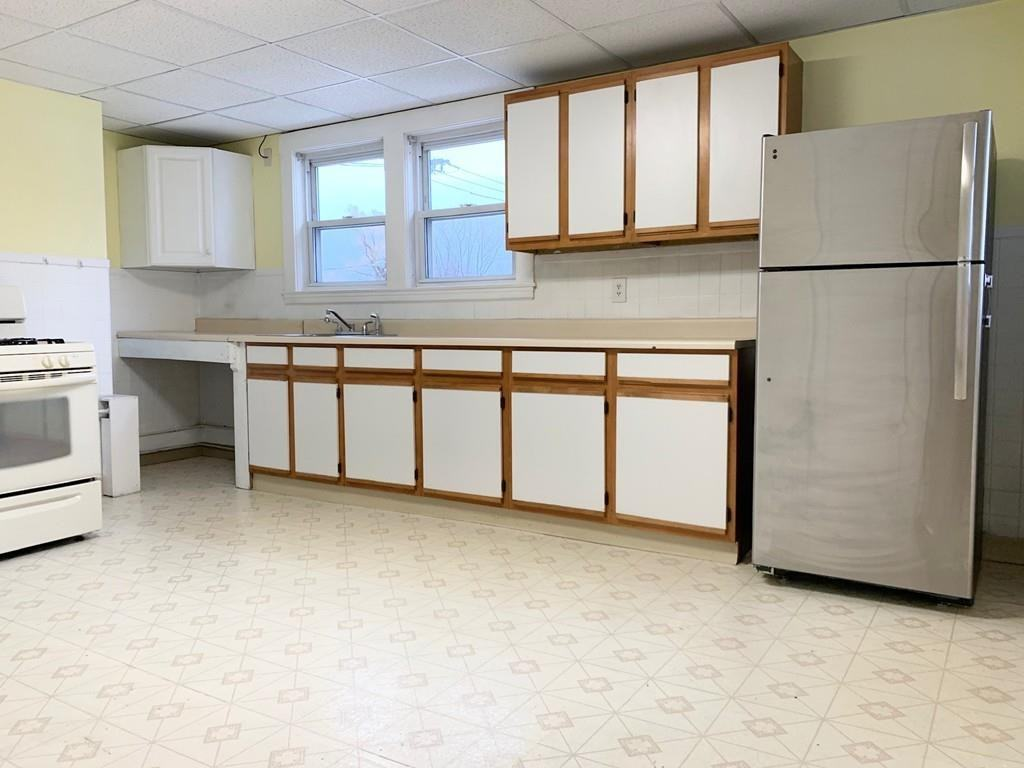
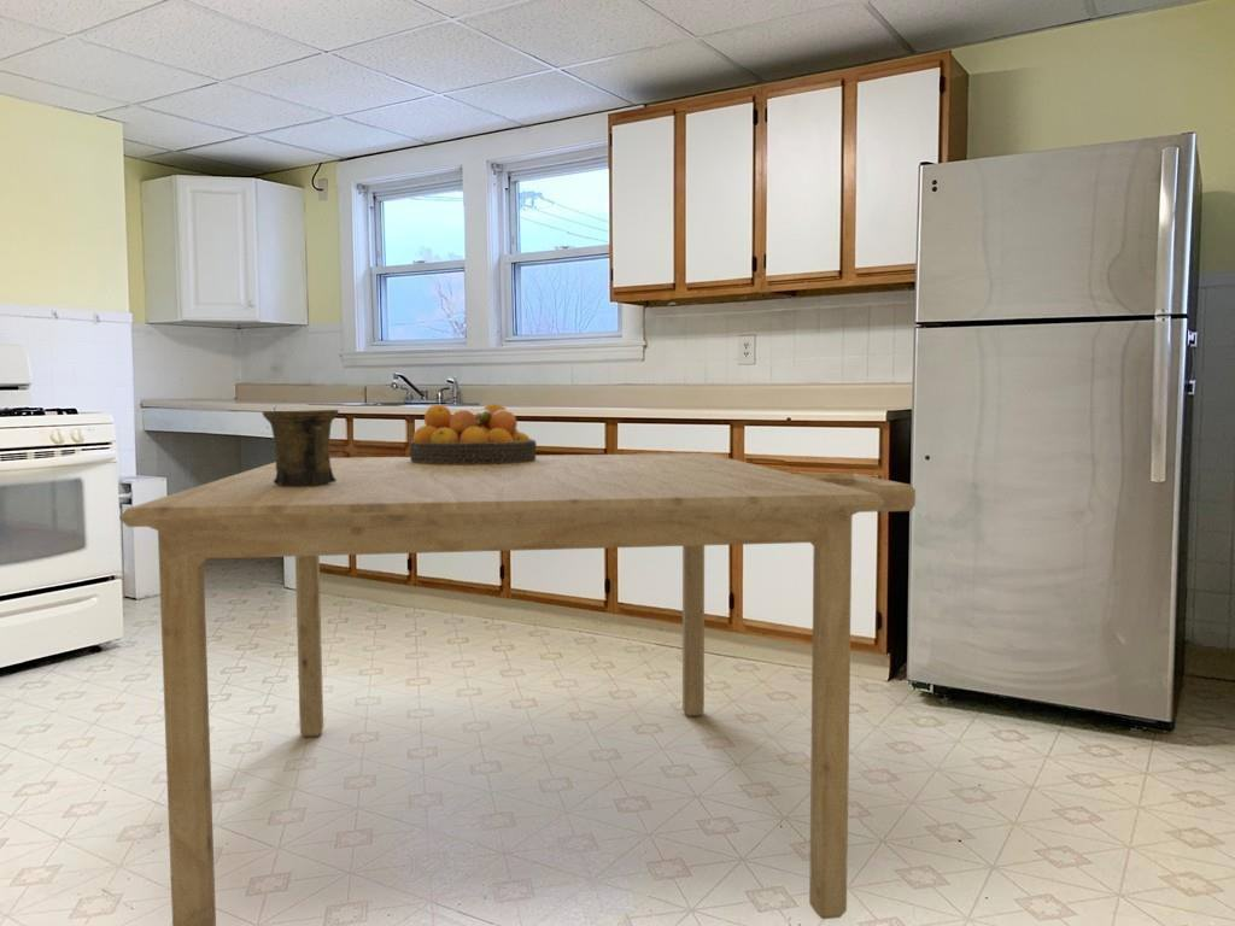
+ dining table [118,452,917,926]
+ mug [262,409,340,486]
+ fruit bowl [409,403,538,464]
